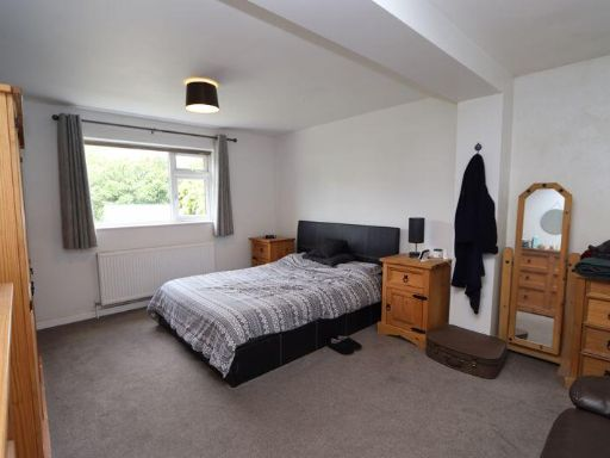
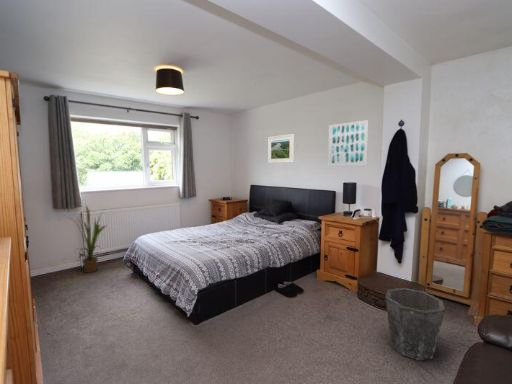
+ wall art [327,119,369,167]
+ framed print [267,133,295,164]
+ waste bin [384,287,446,362]
+ house plant [68,204,108,274]
